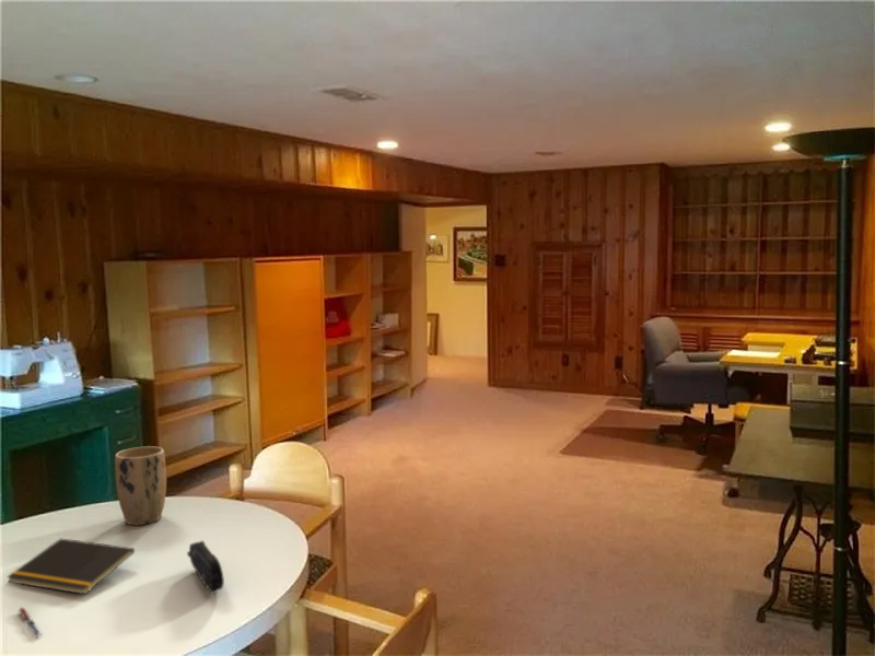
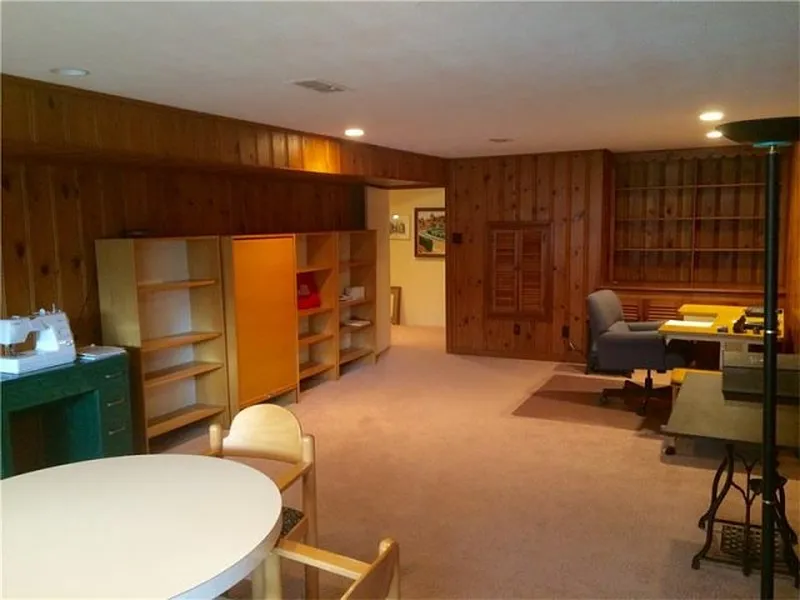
- pen [18,607,43,637]
- notepad [5,538,136,595]
- plant pot [114,445,167,526]
- pencil case [186,540,225,595]
